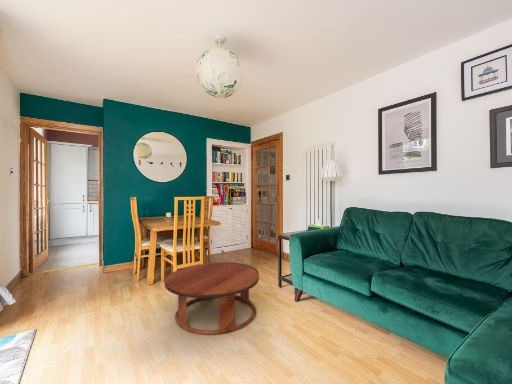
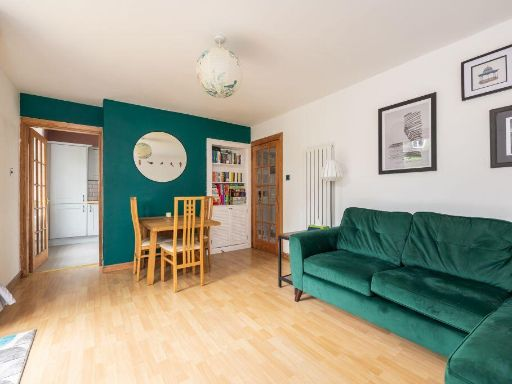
- coffee table [164,261,260,336]
